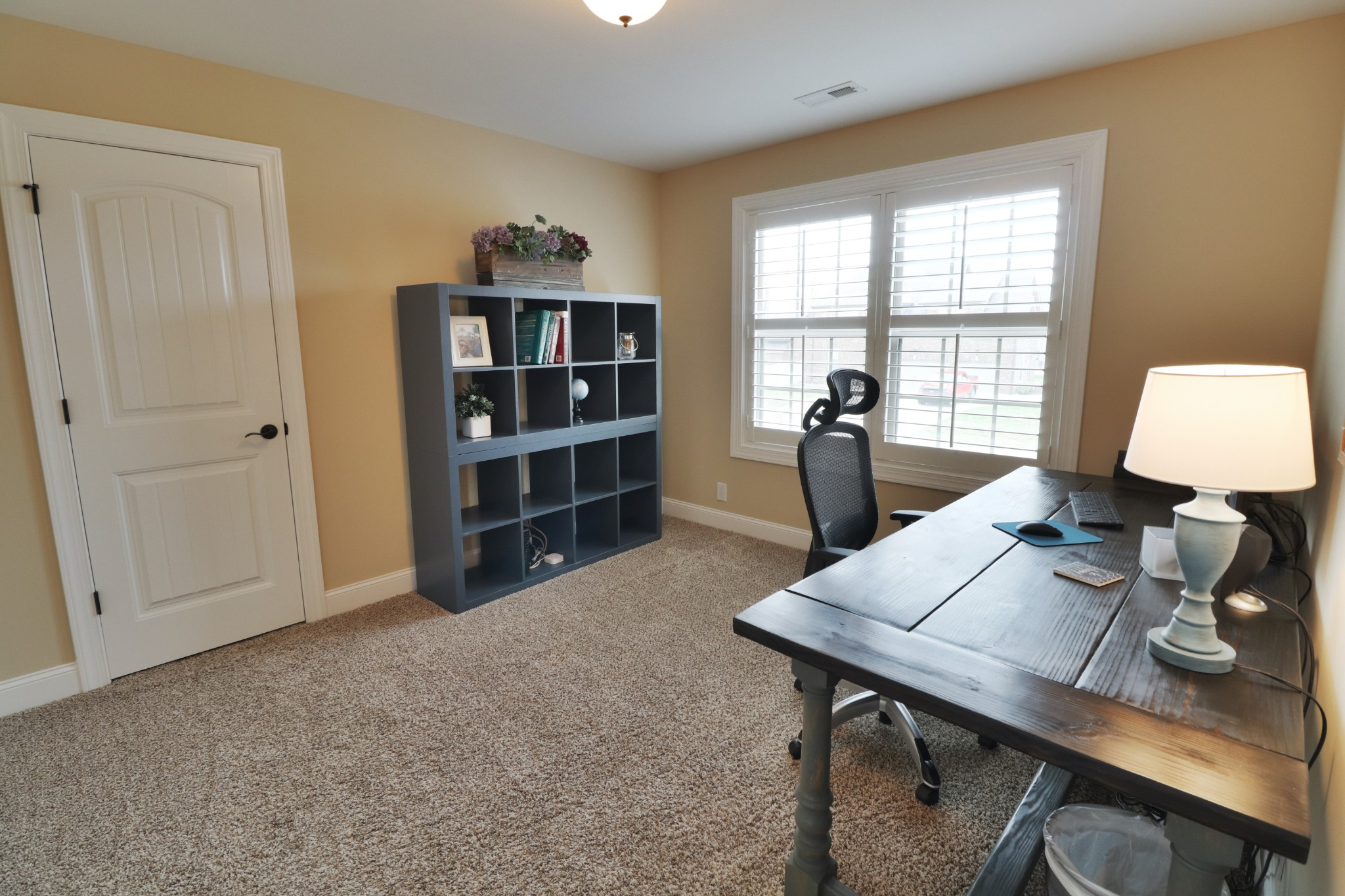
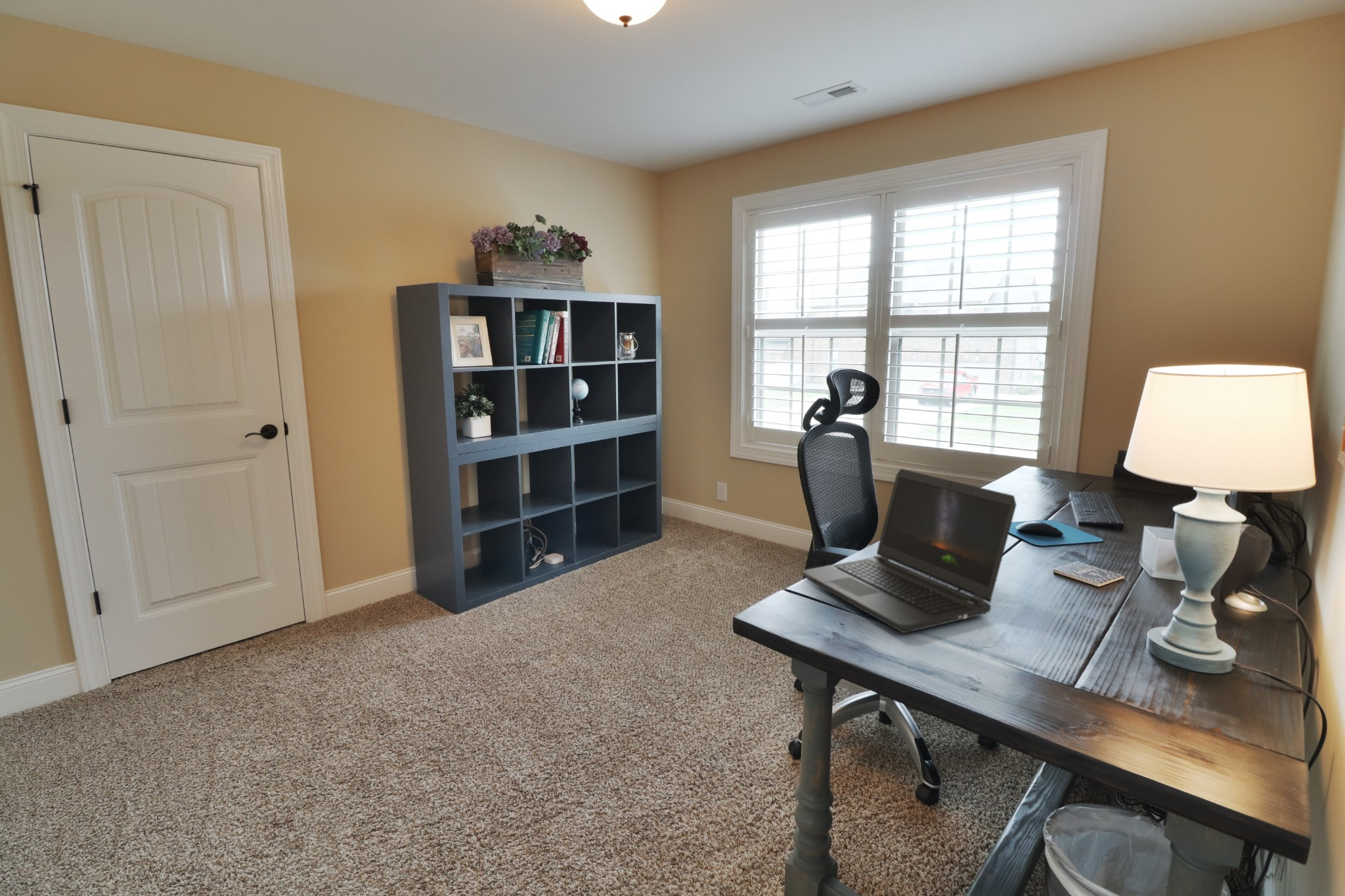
+ laptop computer [801,468,1017,634]
